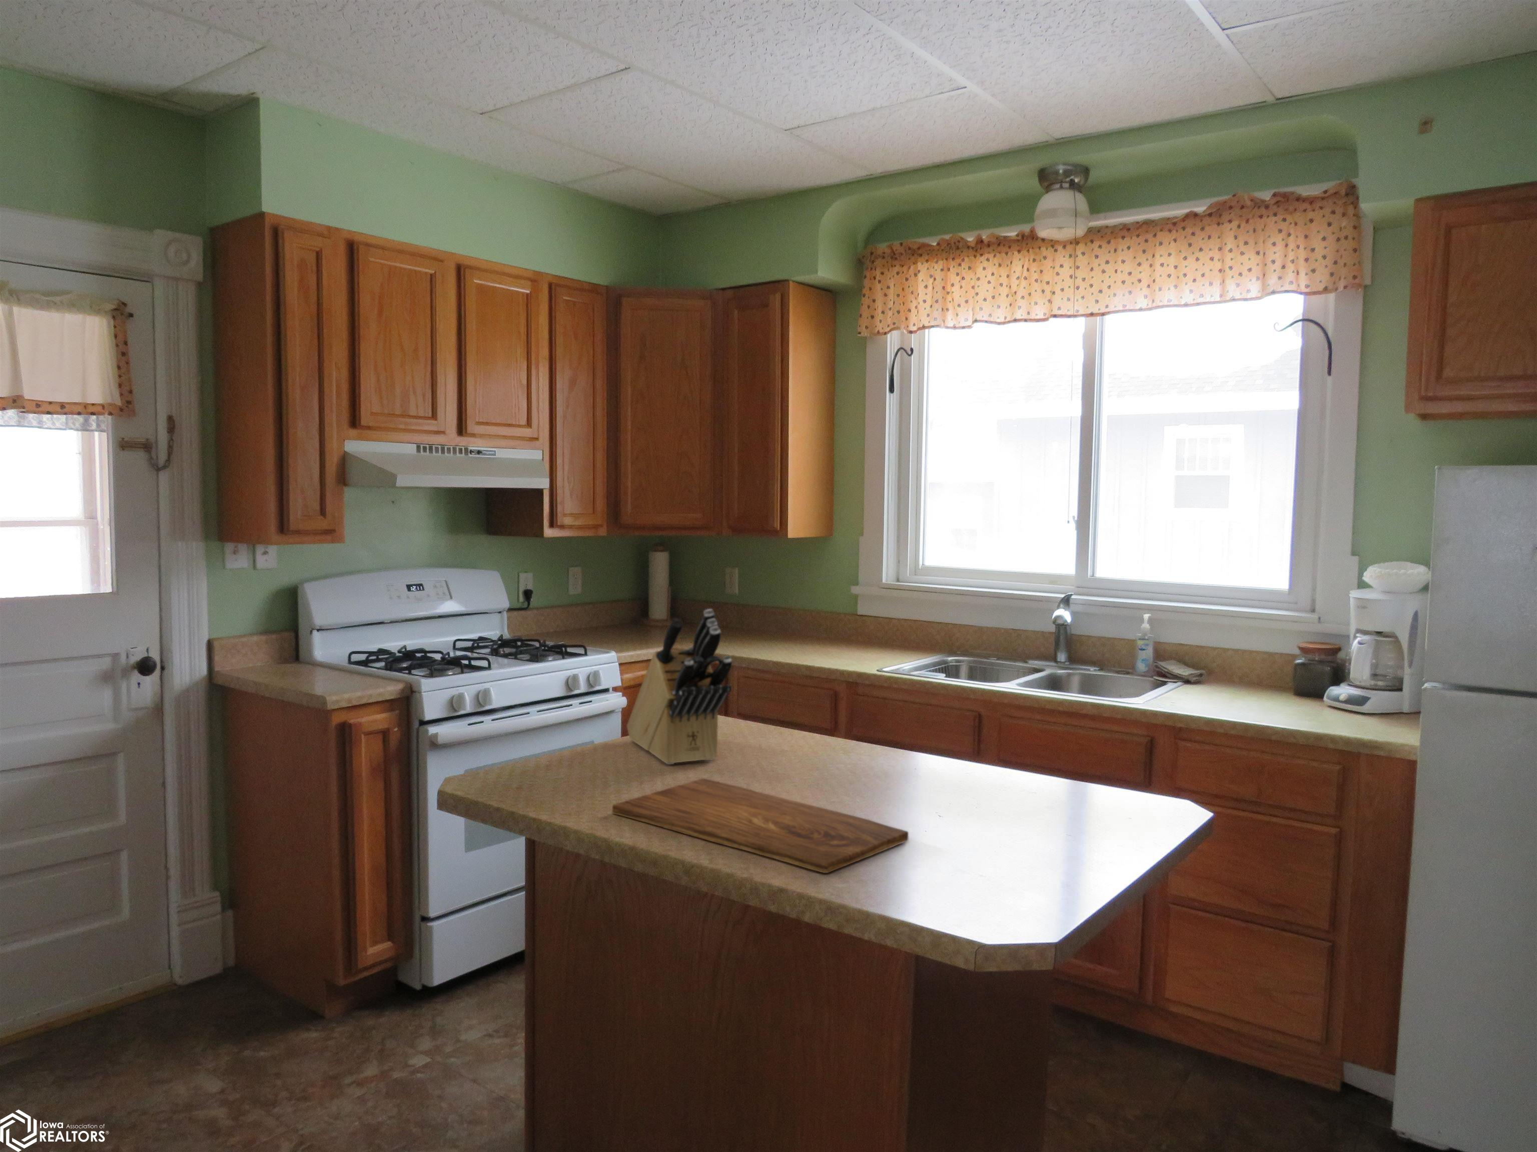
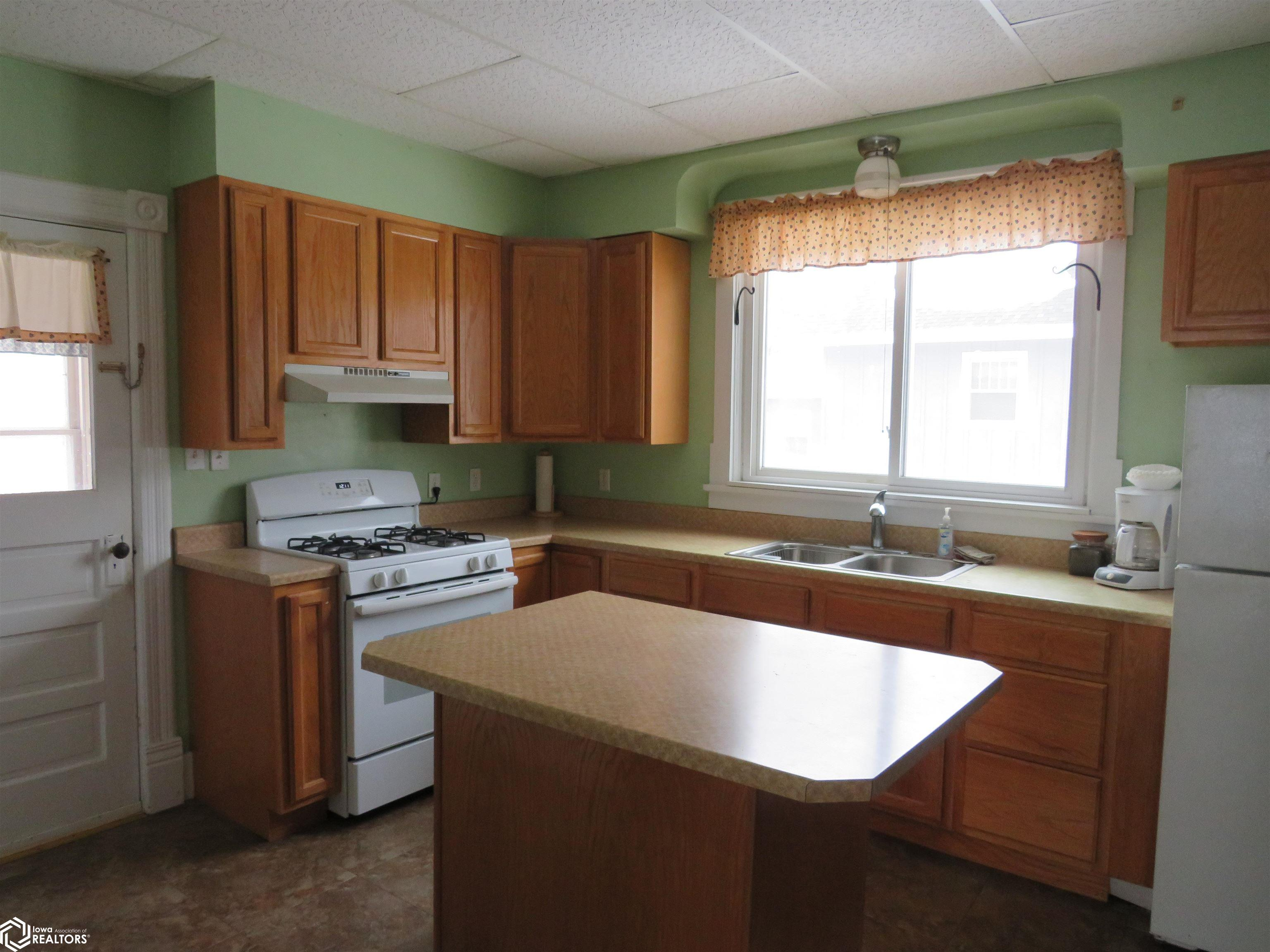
- knife block [627,607,732,765]
- cutting board [612,778,909,874]
